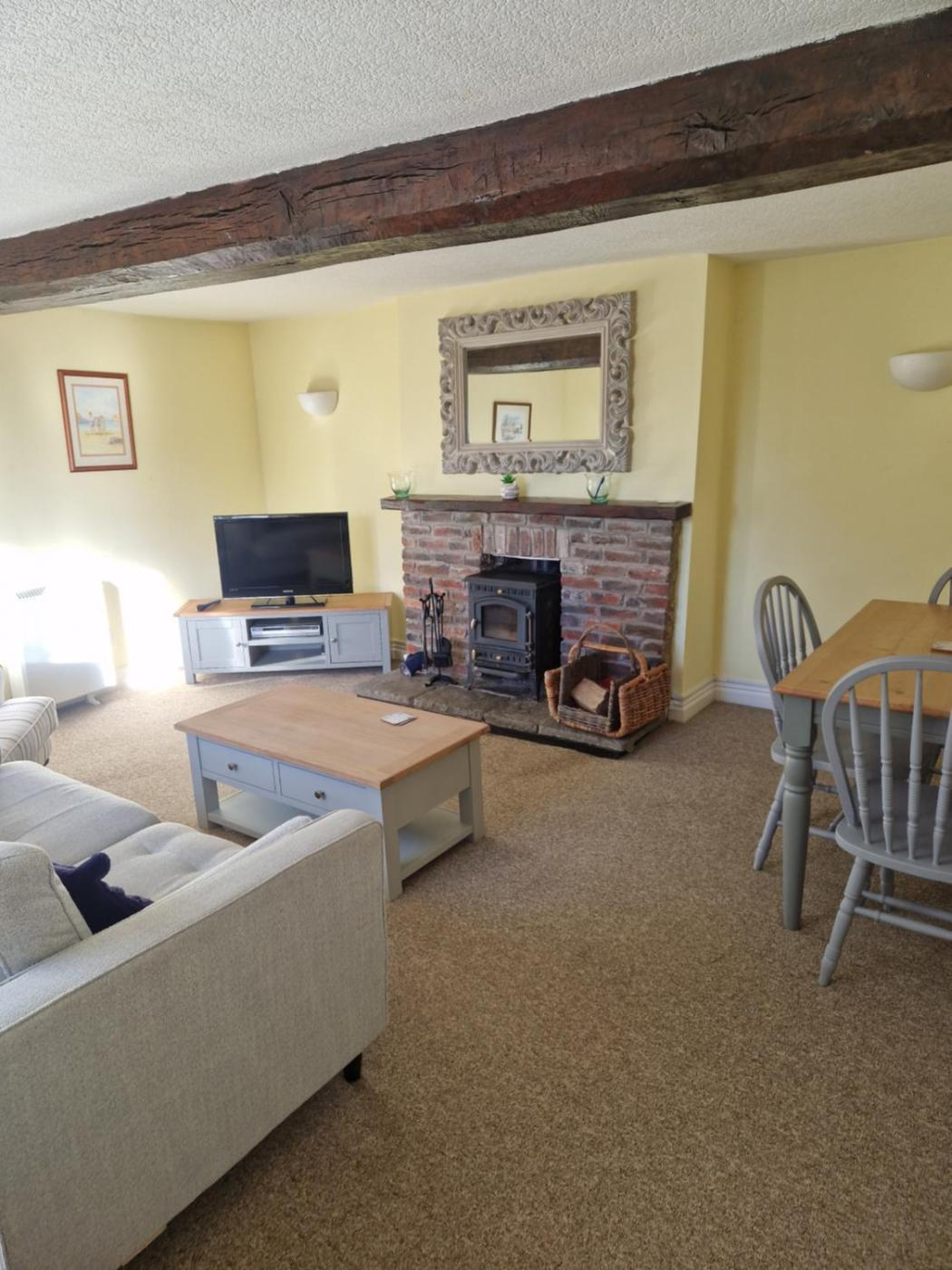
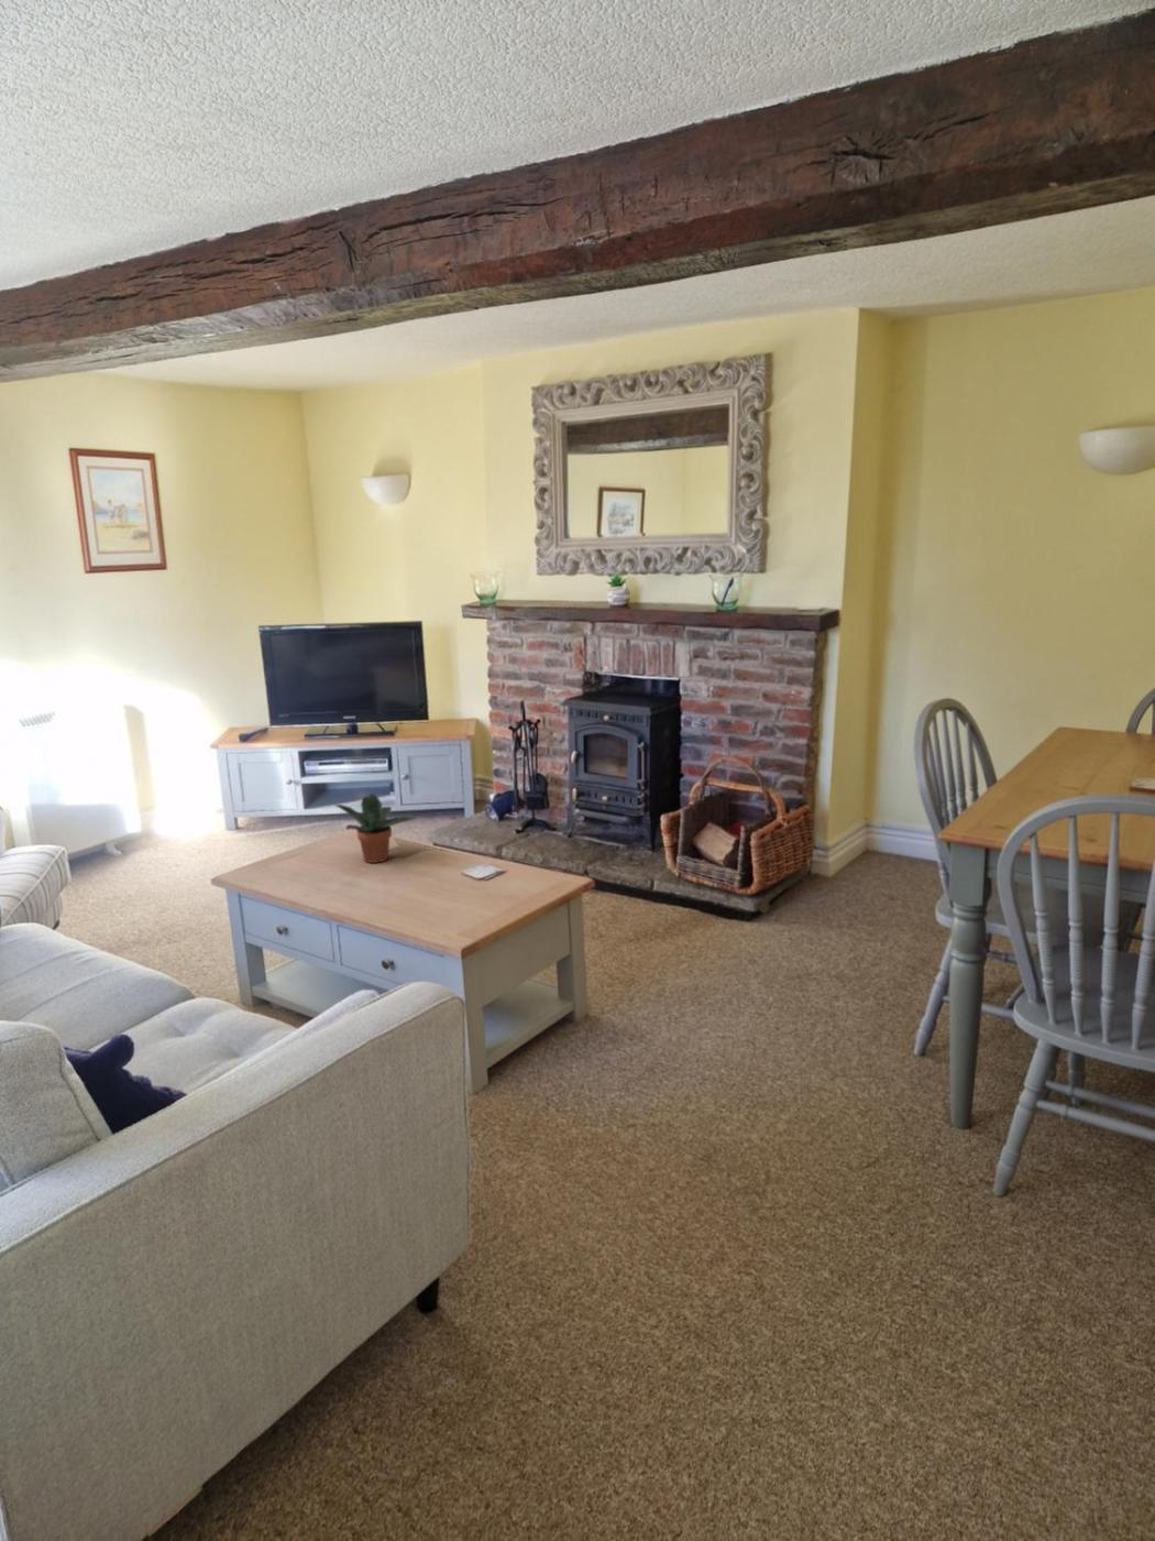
+ potted plant [334,792,419,864]
